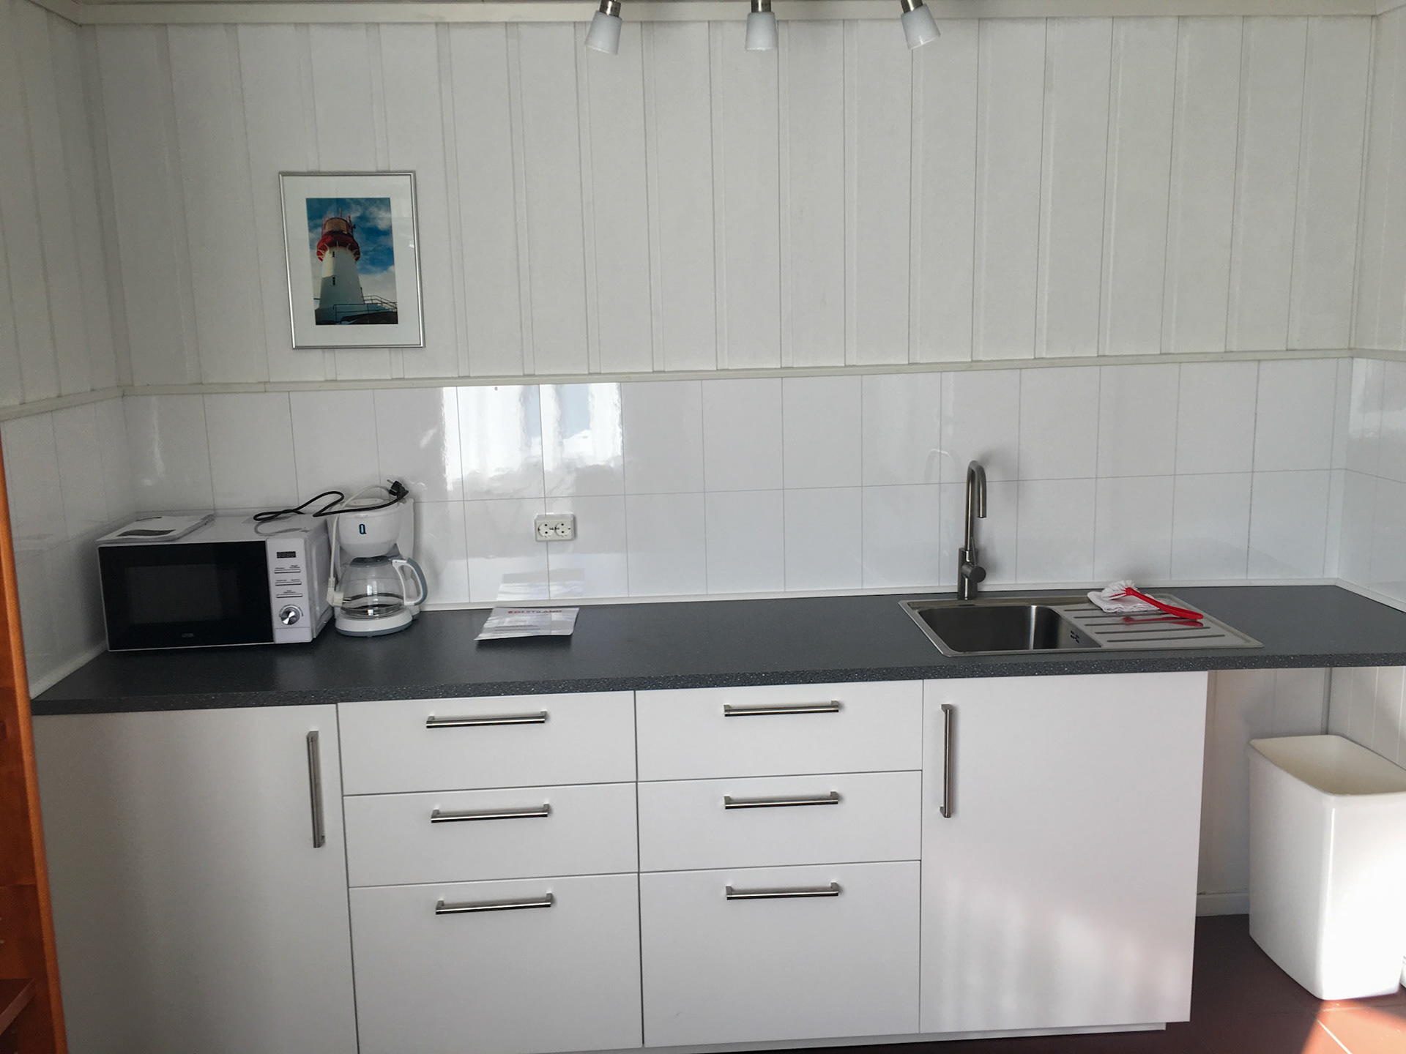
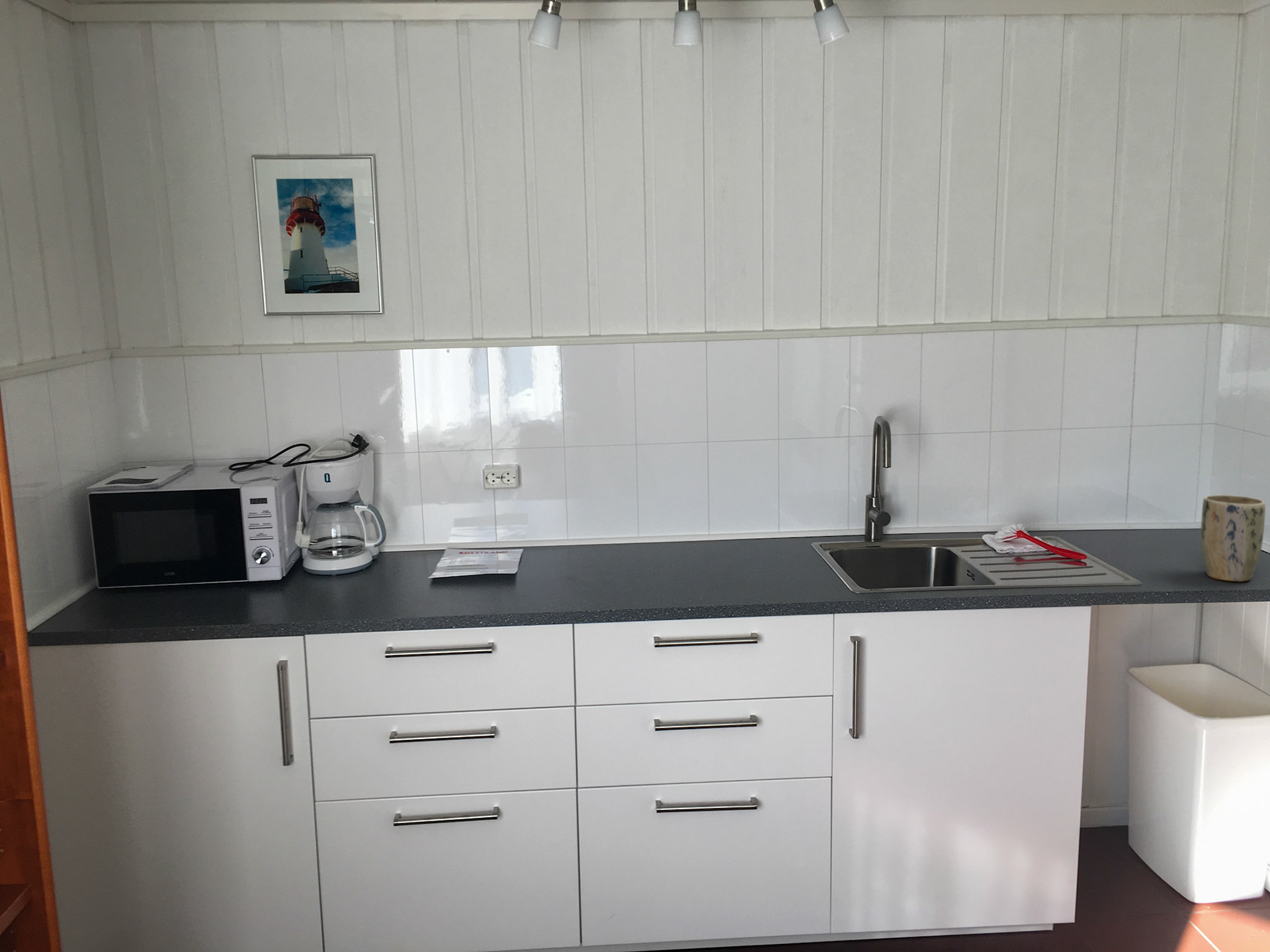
+ plant pot [1200,494,1266,582]
